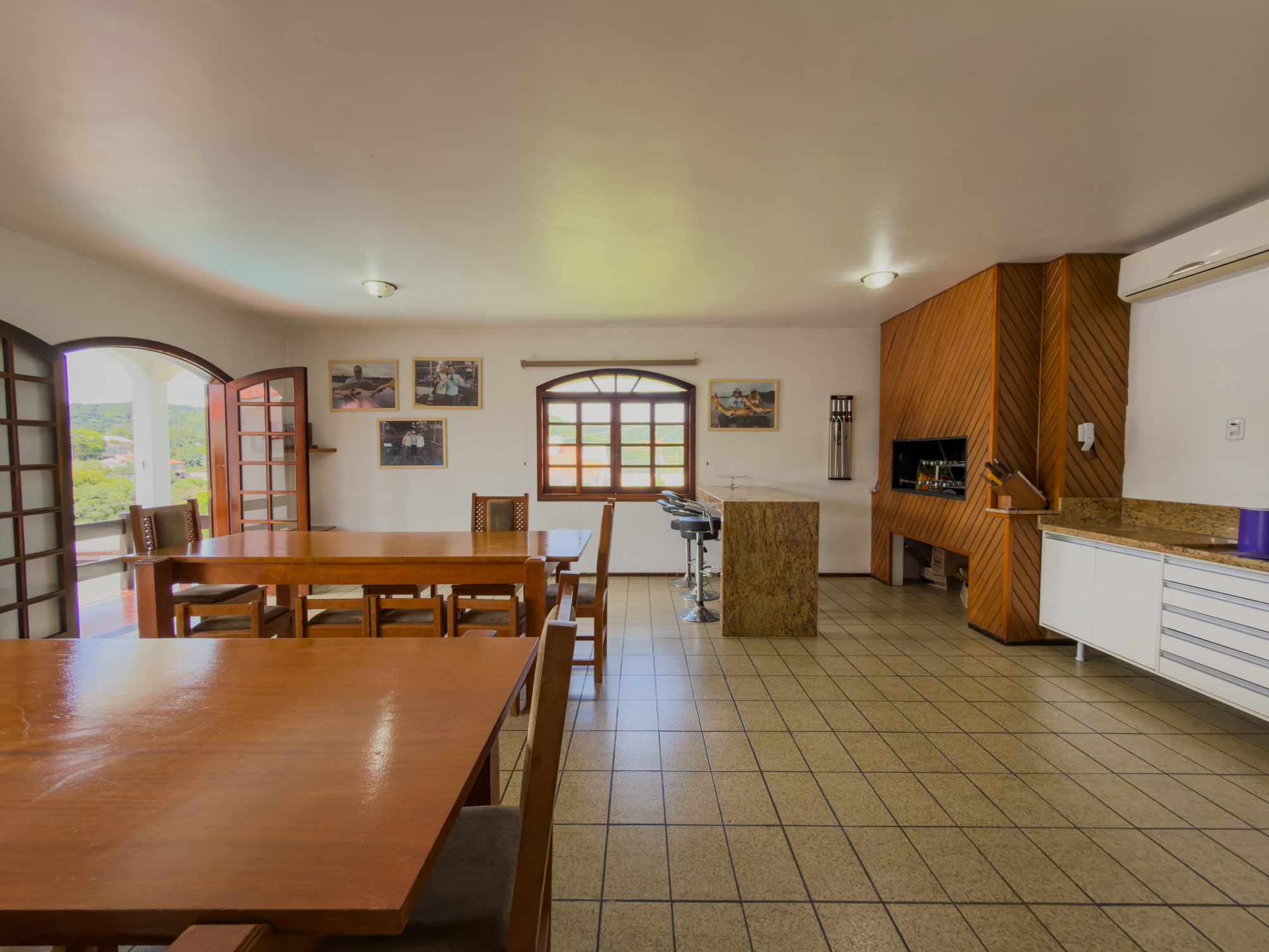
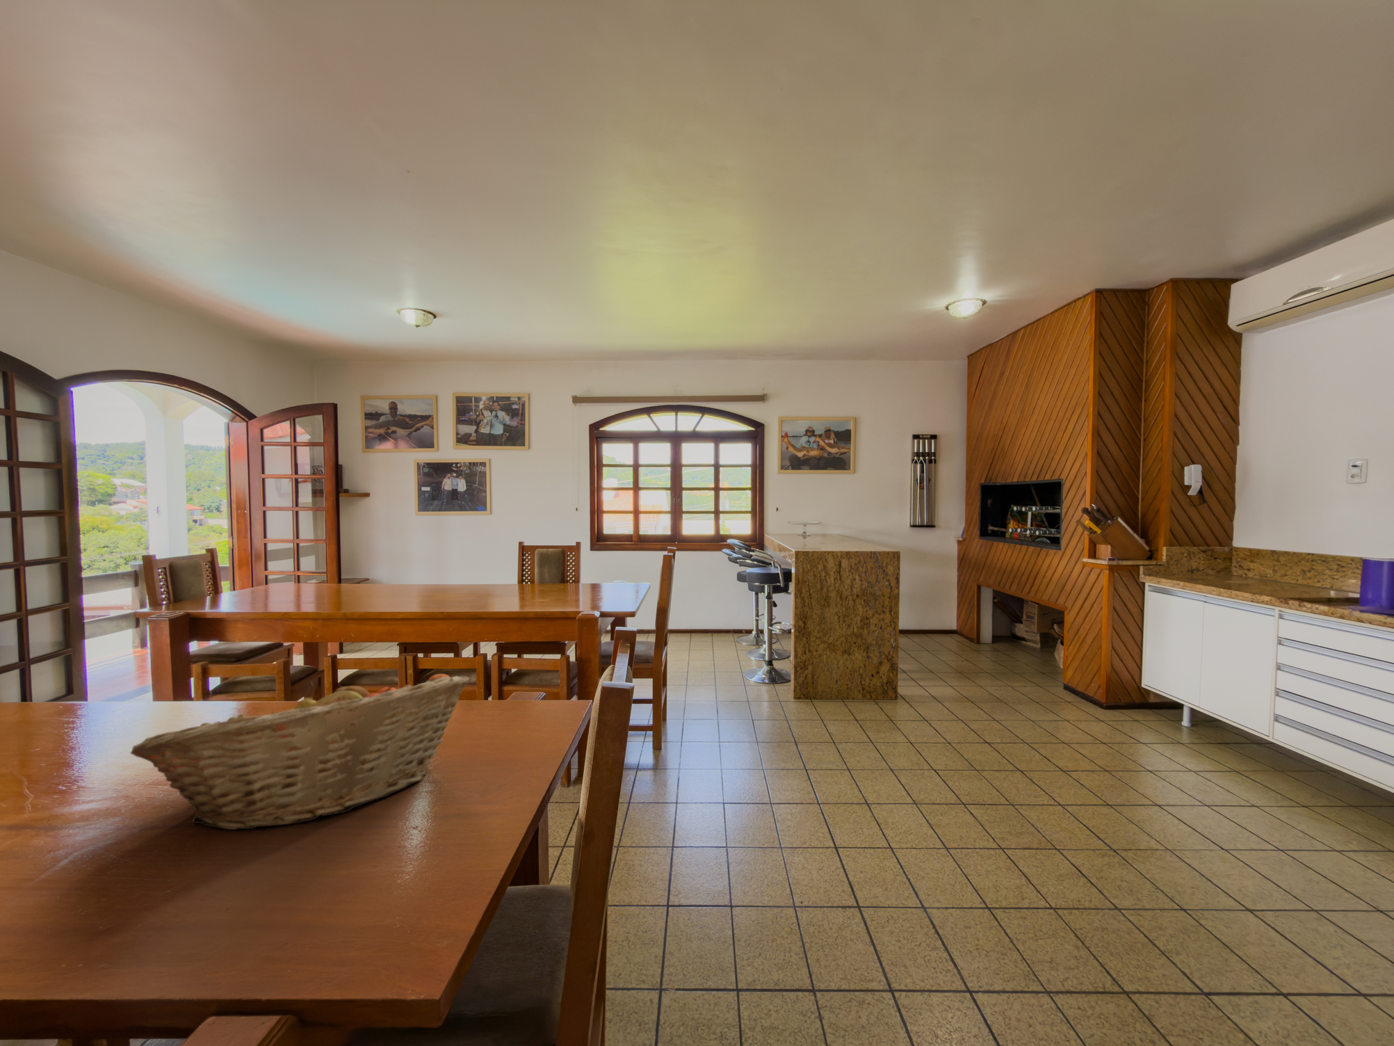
+ fruit basket [130,674,470,831]
